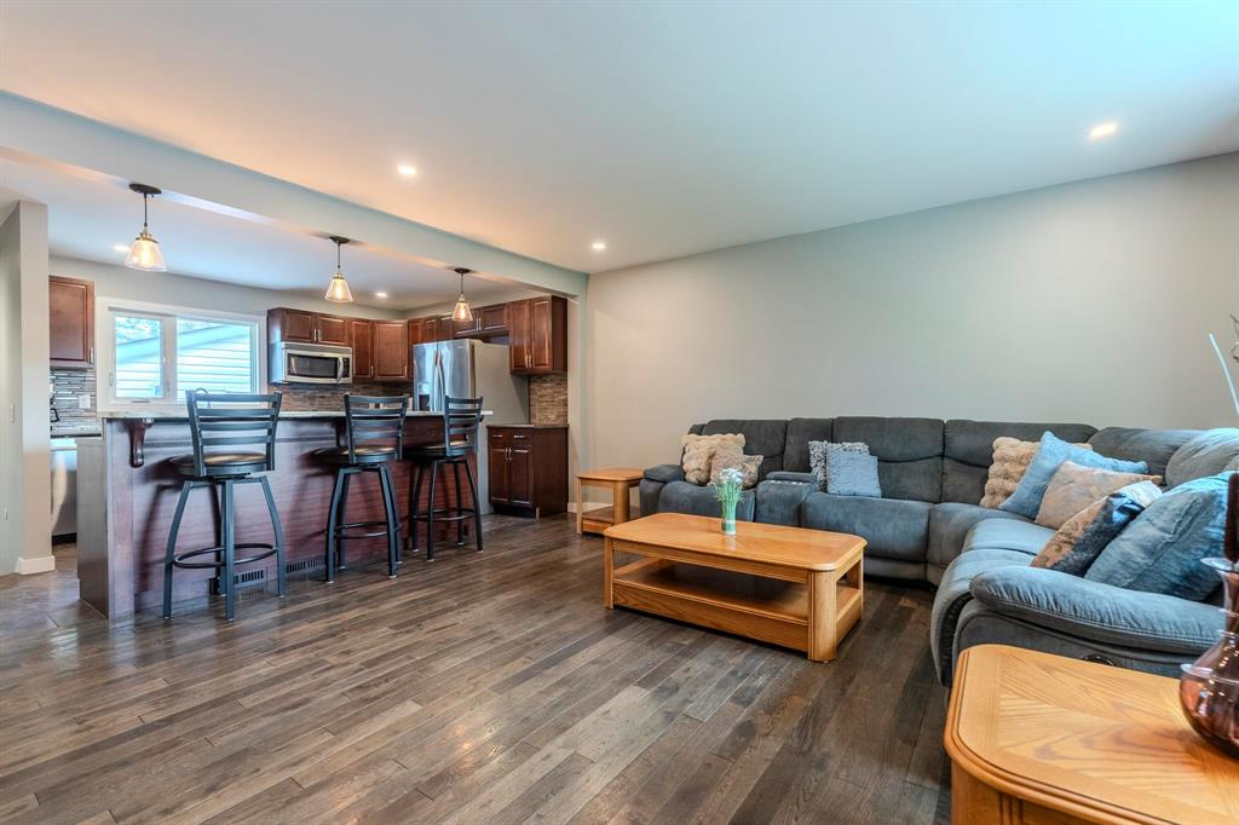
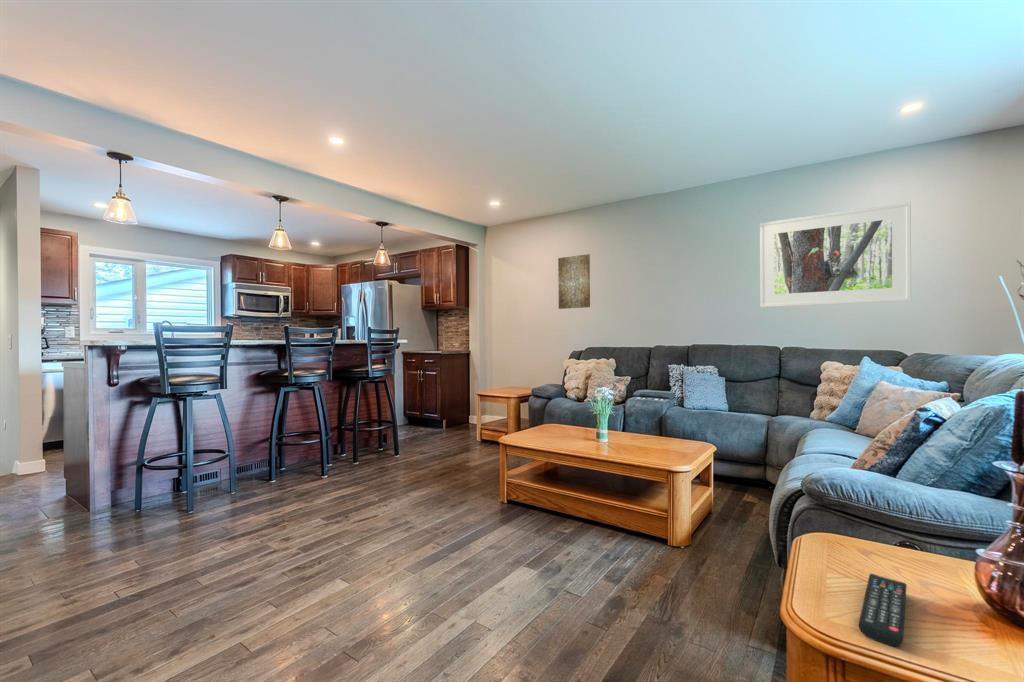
+ remote control [858,573,908,648]
+ wall art [557,253,591,310]
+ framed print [759,201,912,308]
